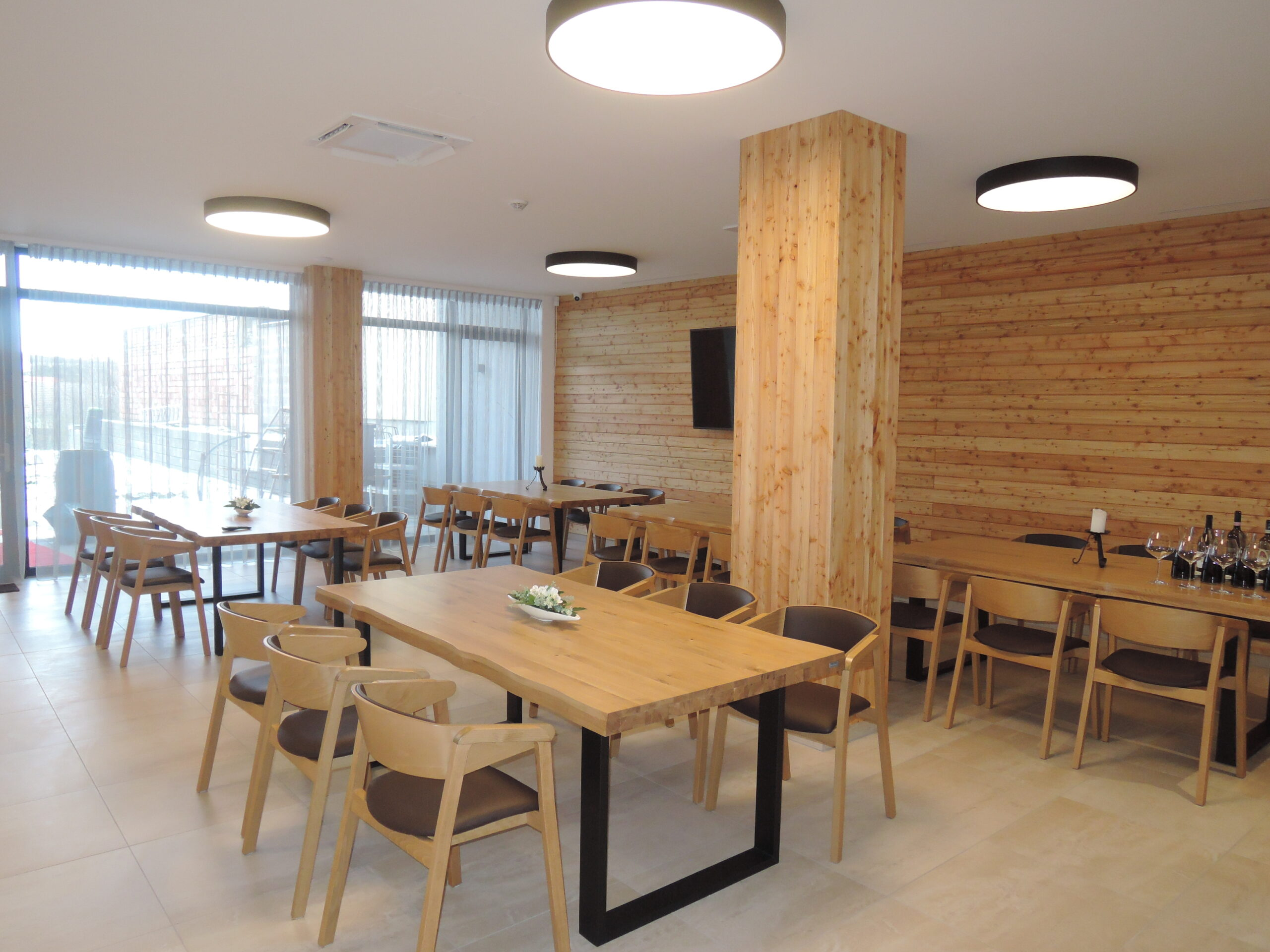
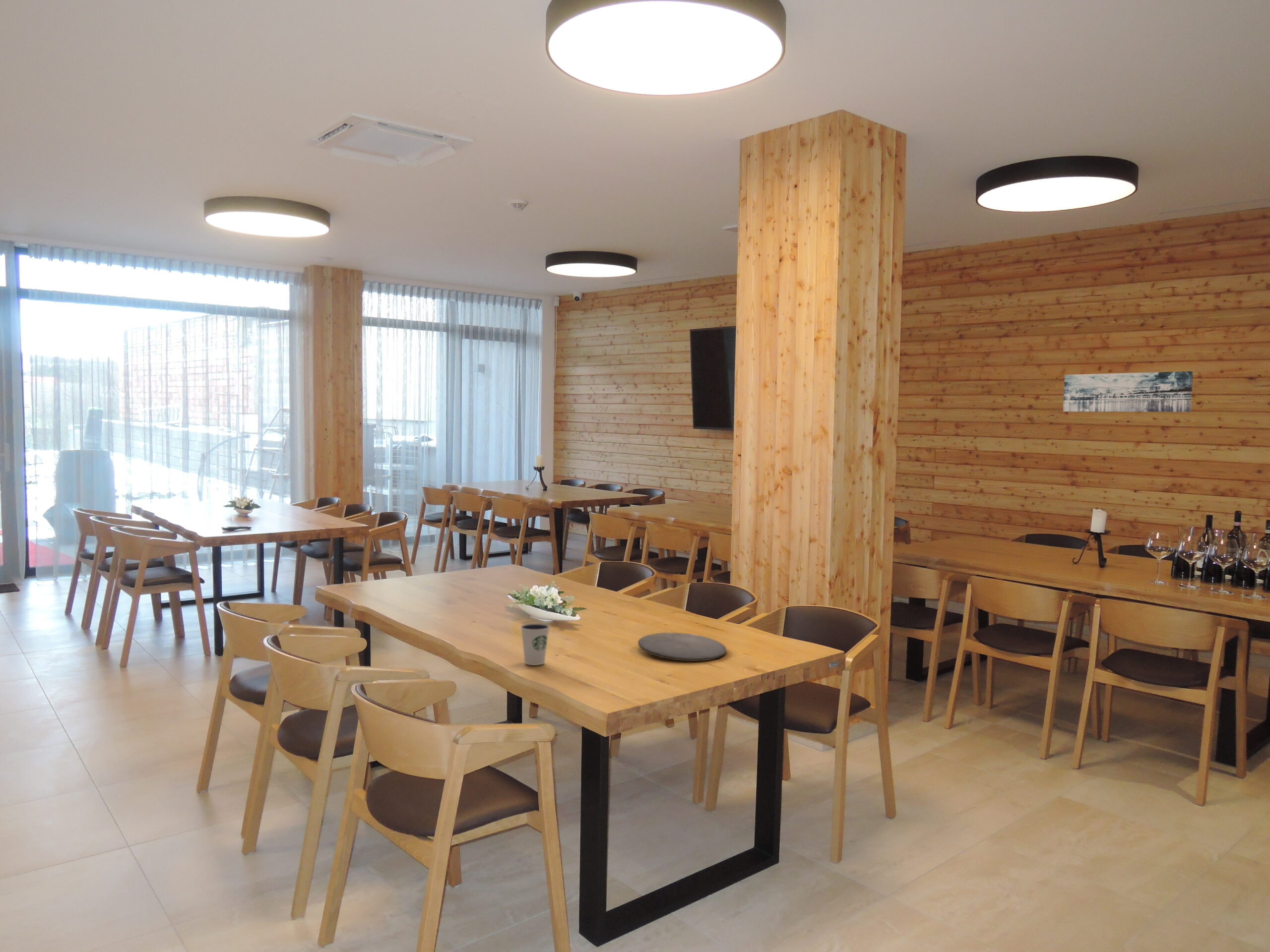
+ dixie cup [520,623,550,666]
+ plate [637,632,727,662]
+ wall art [1063,371,1194,413]
